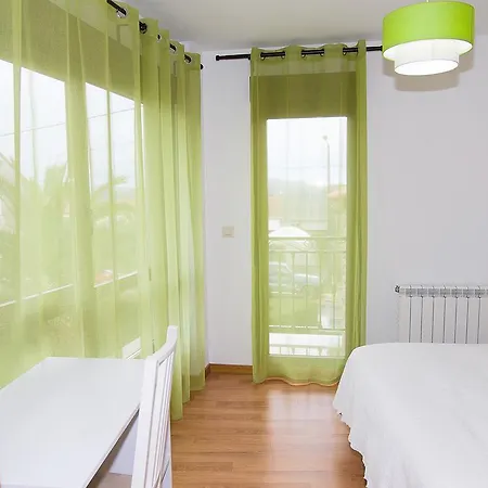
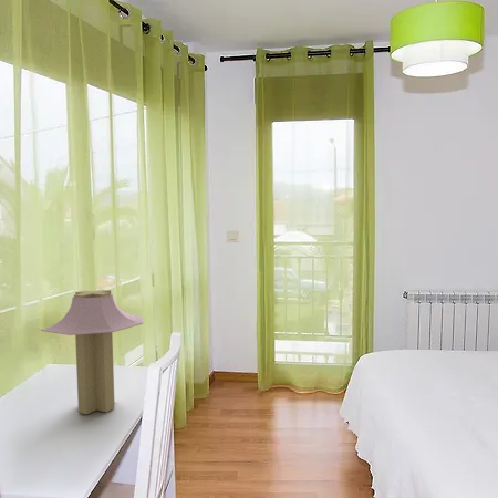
+ table lamp [40,289,144,415]
